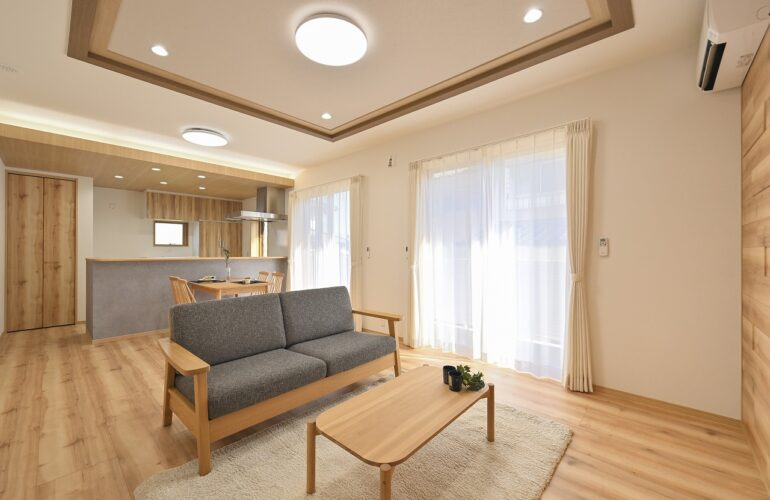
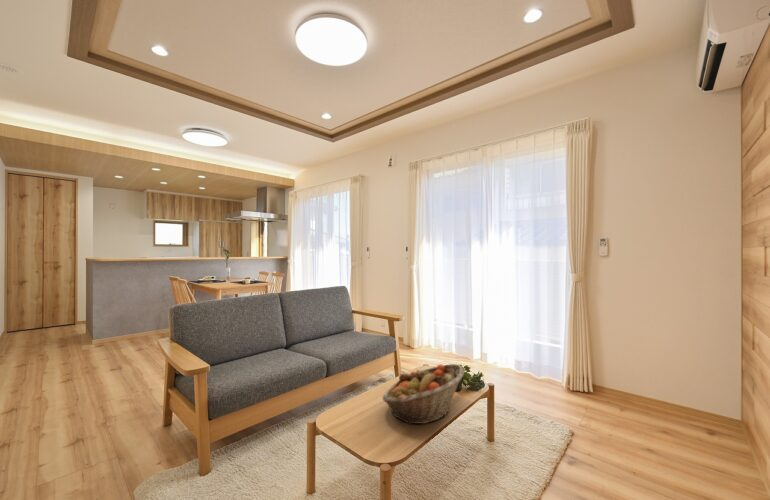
+ fruit basket [381,363,465,425]
